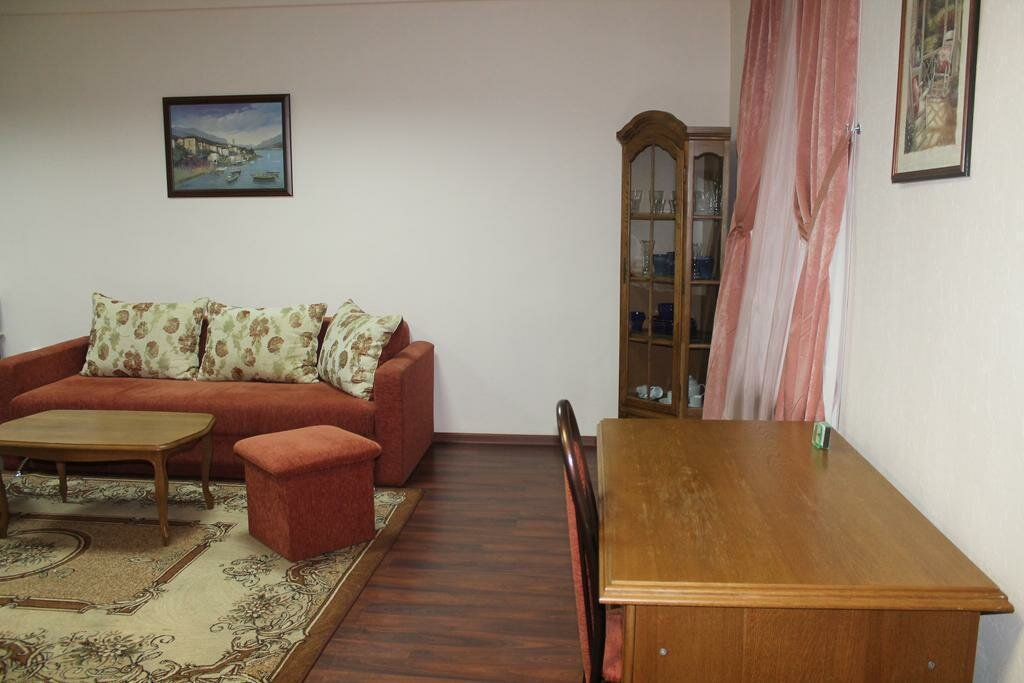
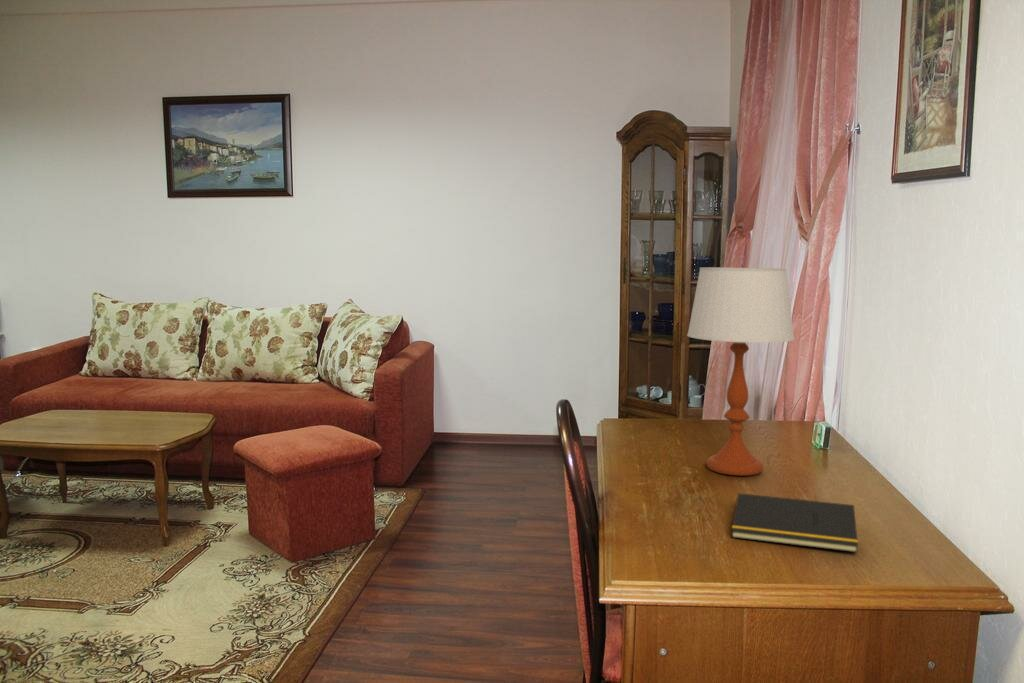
+ notepad [731,492,859,553]
+ table lamp [686,266,795,476]
